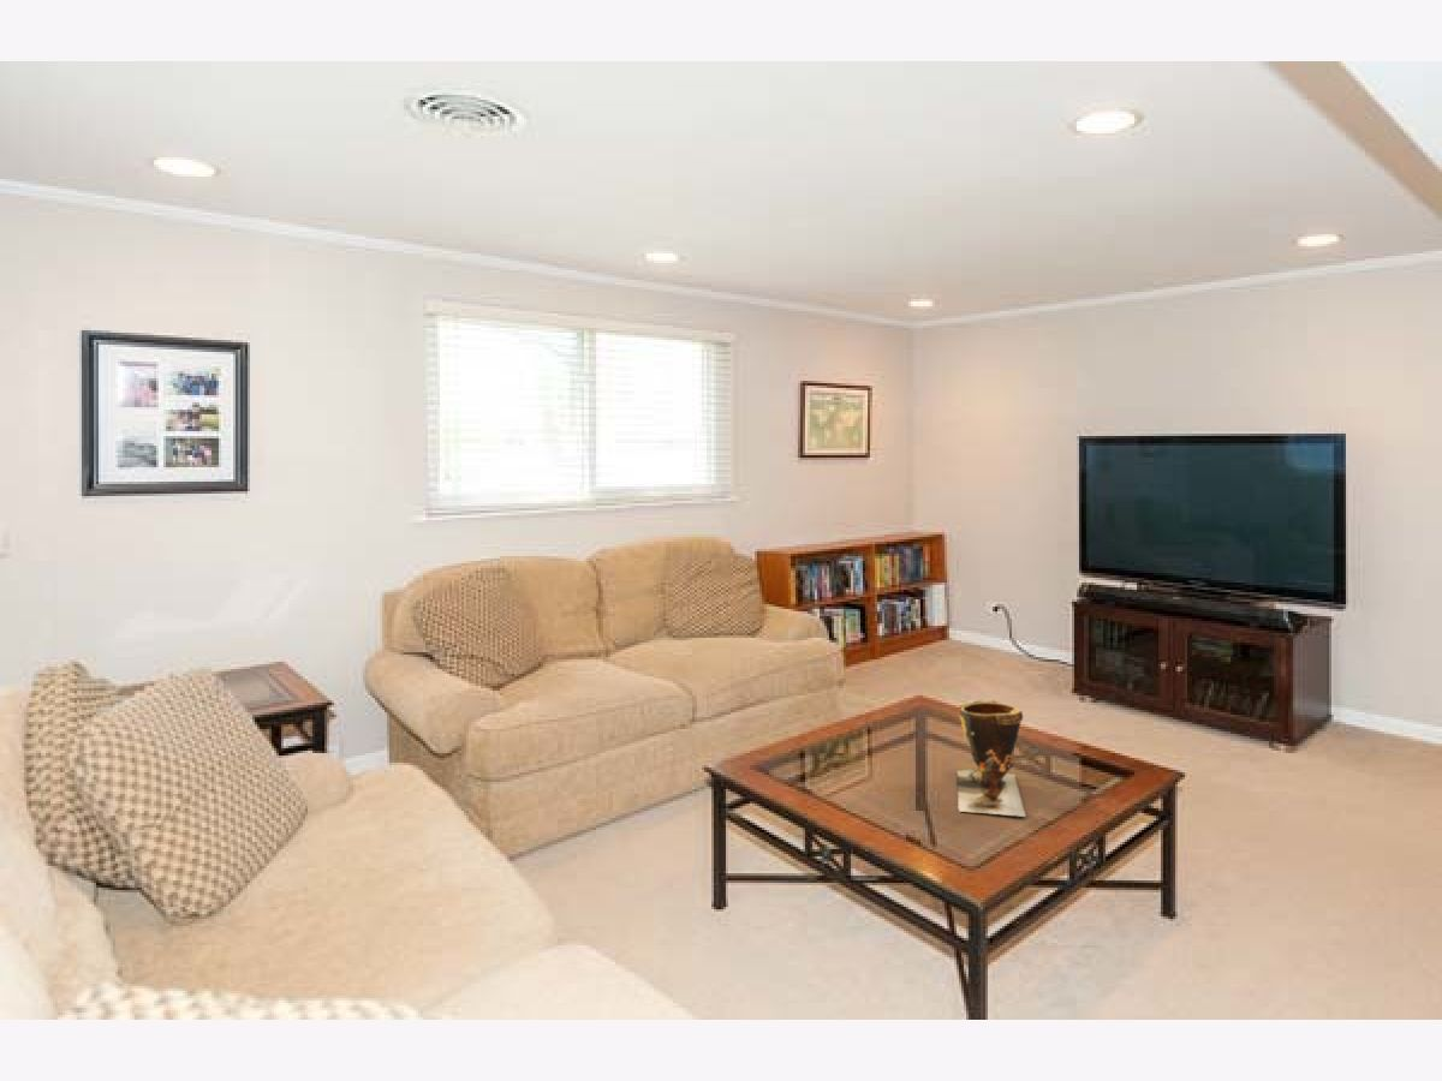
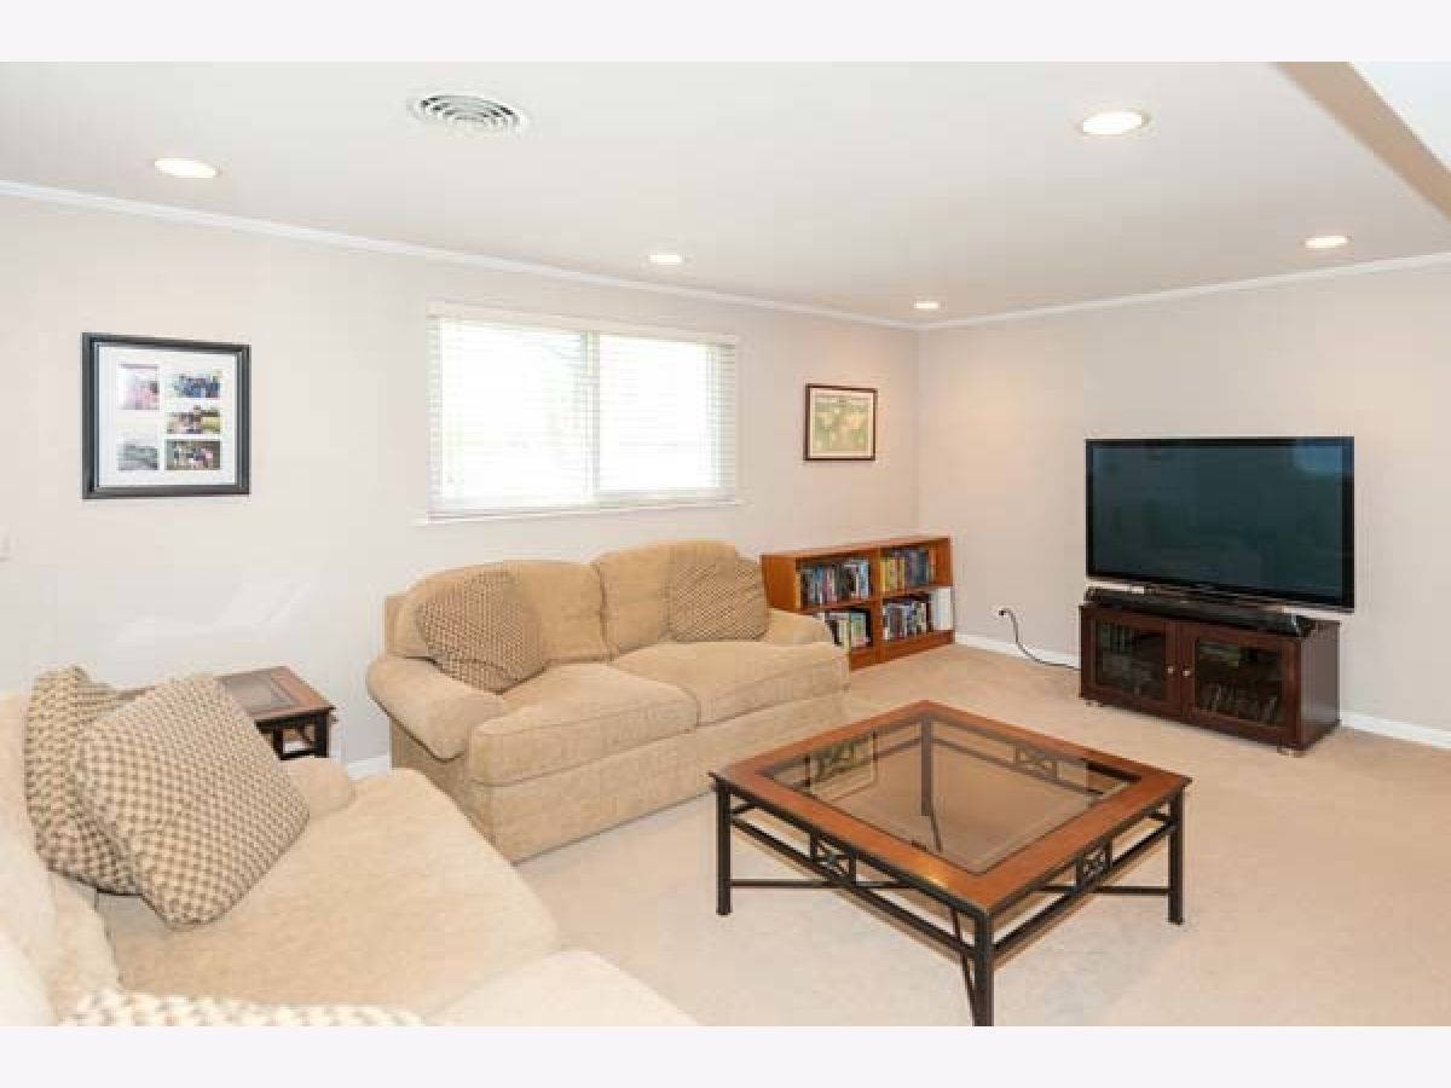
- clay pot [955,700,1026,818]
